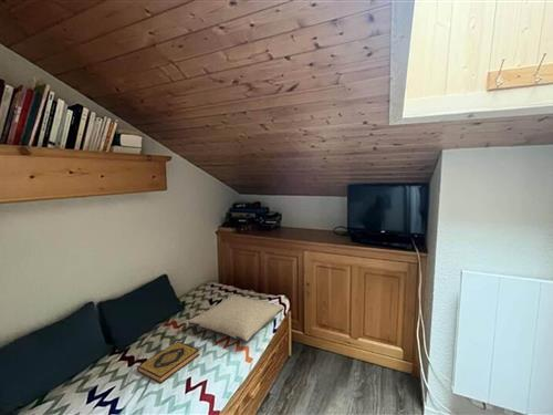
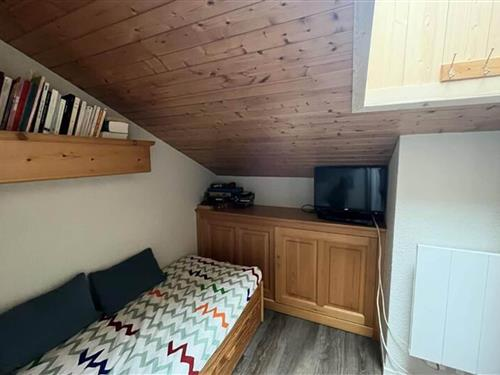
- pillow [187,293,284,344]
- hardback book [136,341,200,384]
